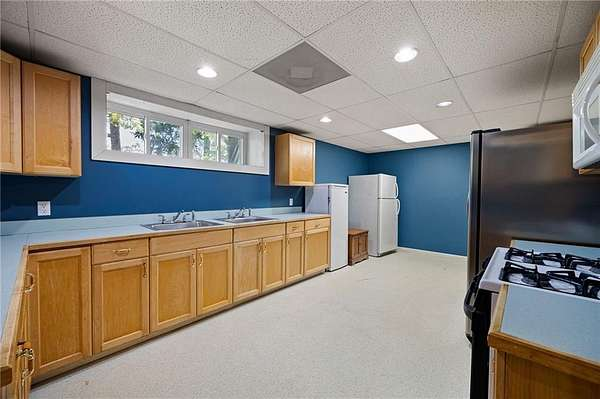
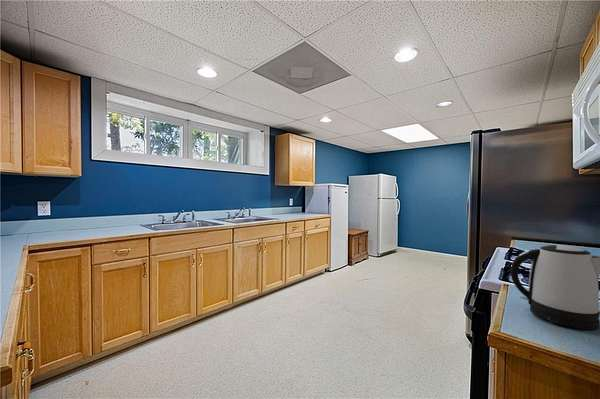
+ kettle [510,244,600,330]
